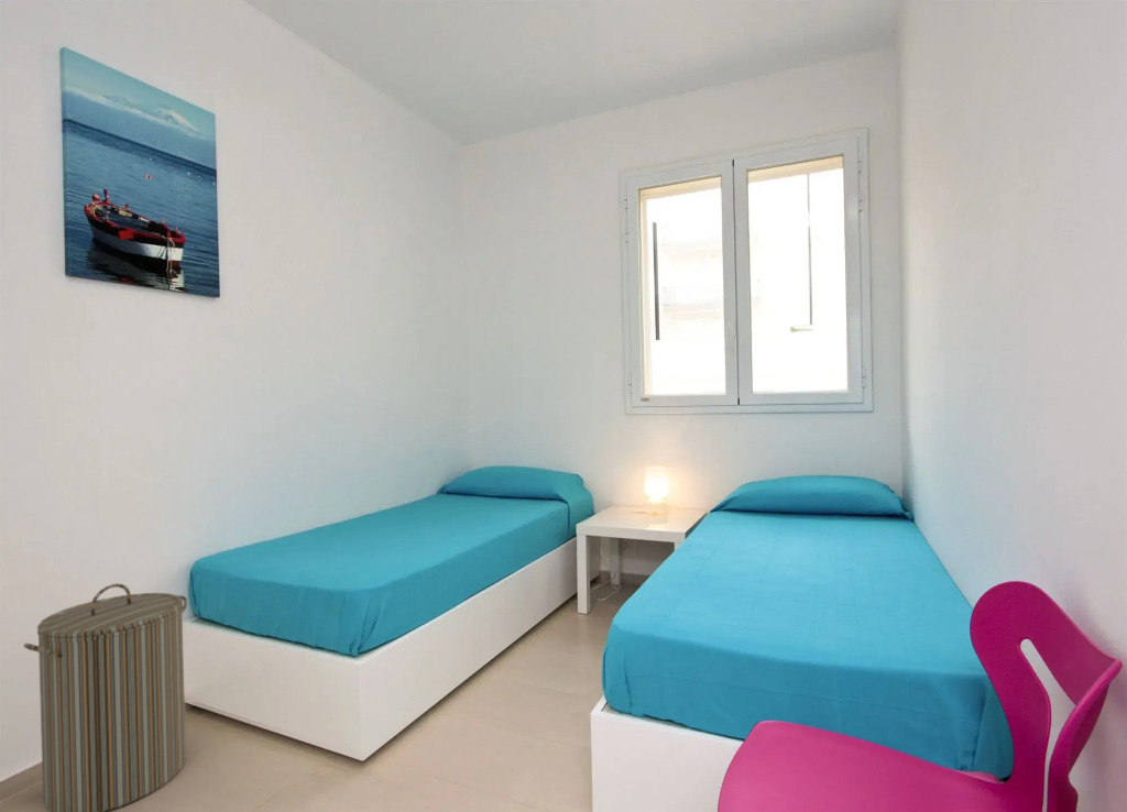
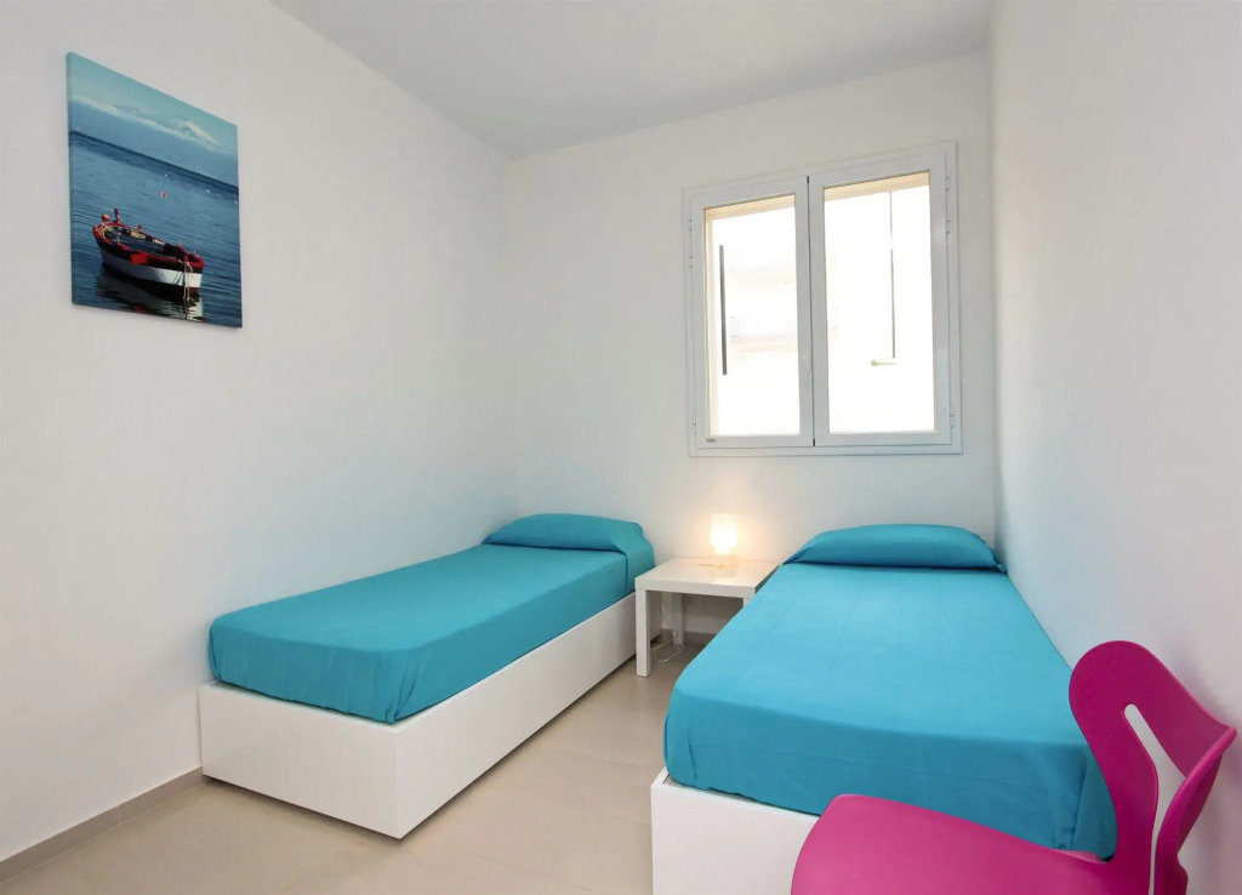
- laundry hamper [23,582,188,812]
